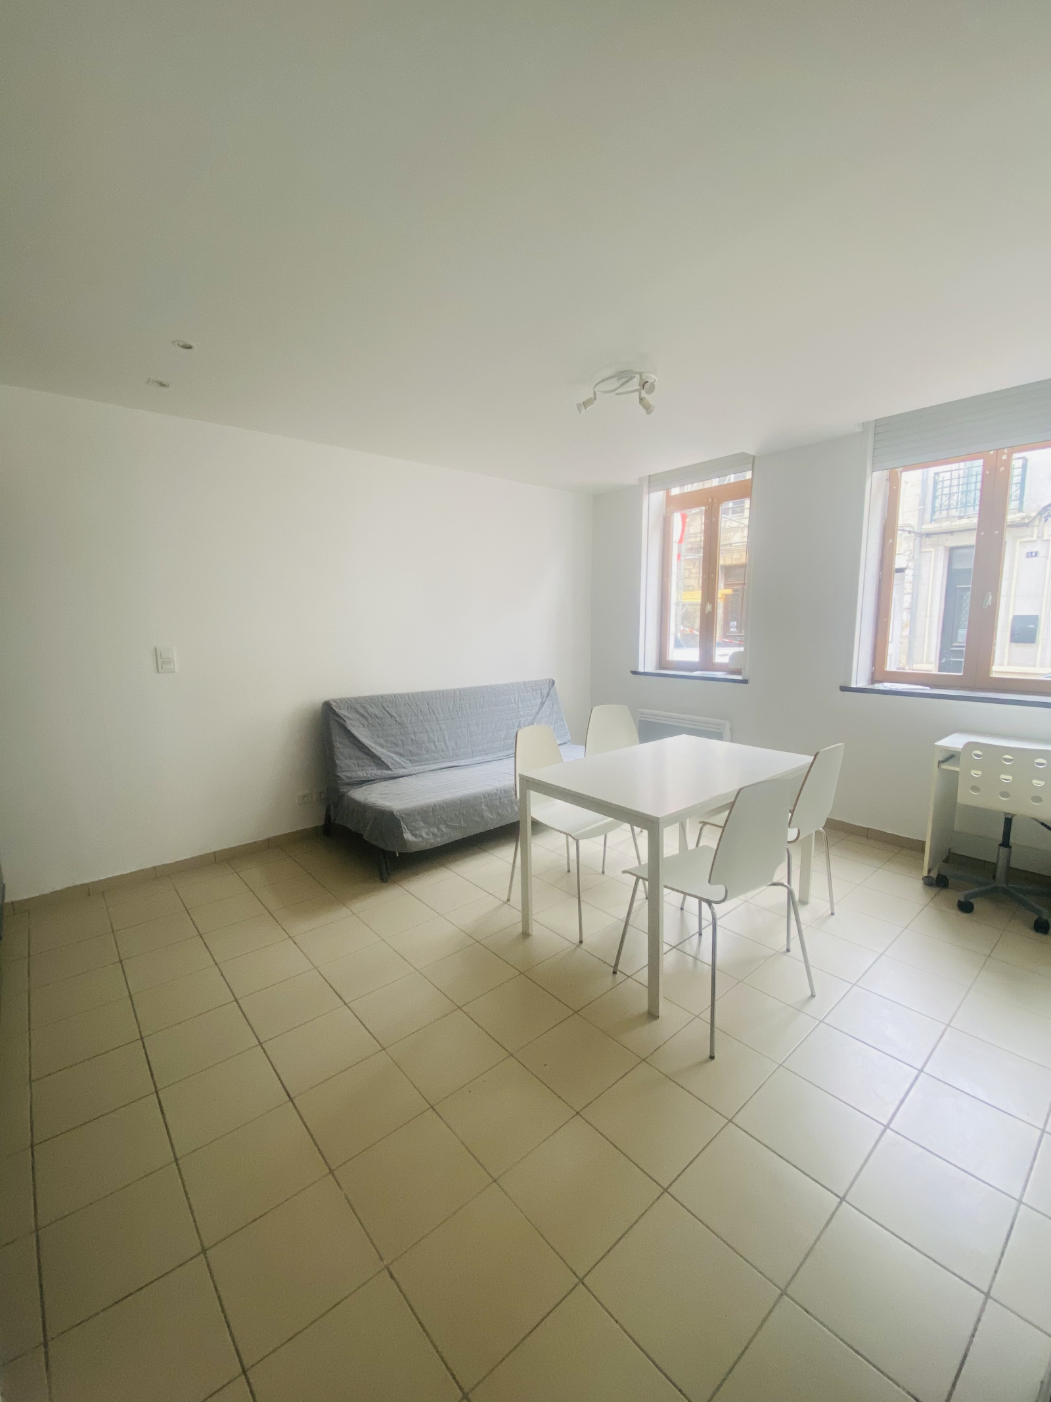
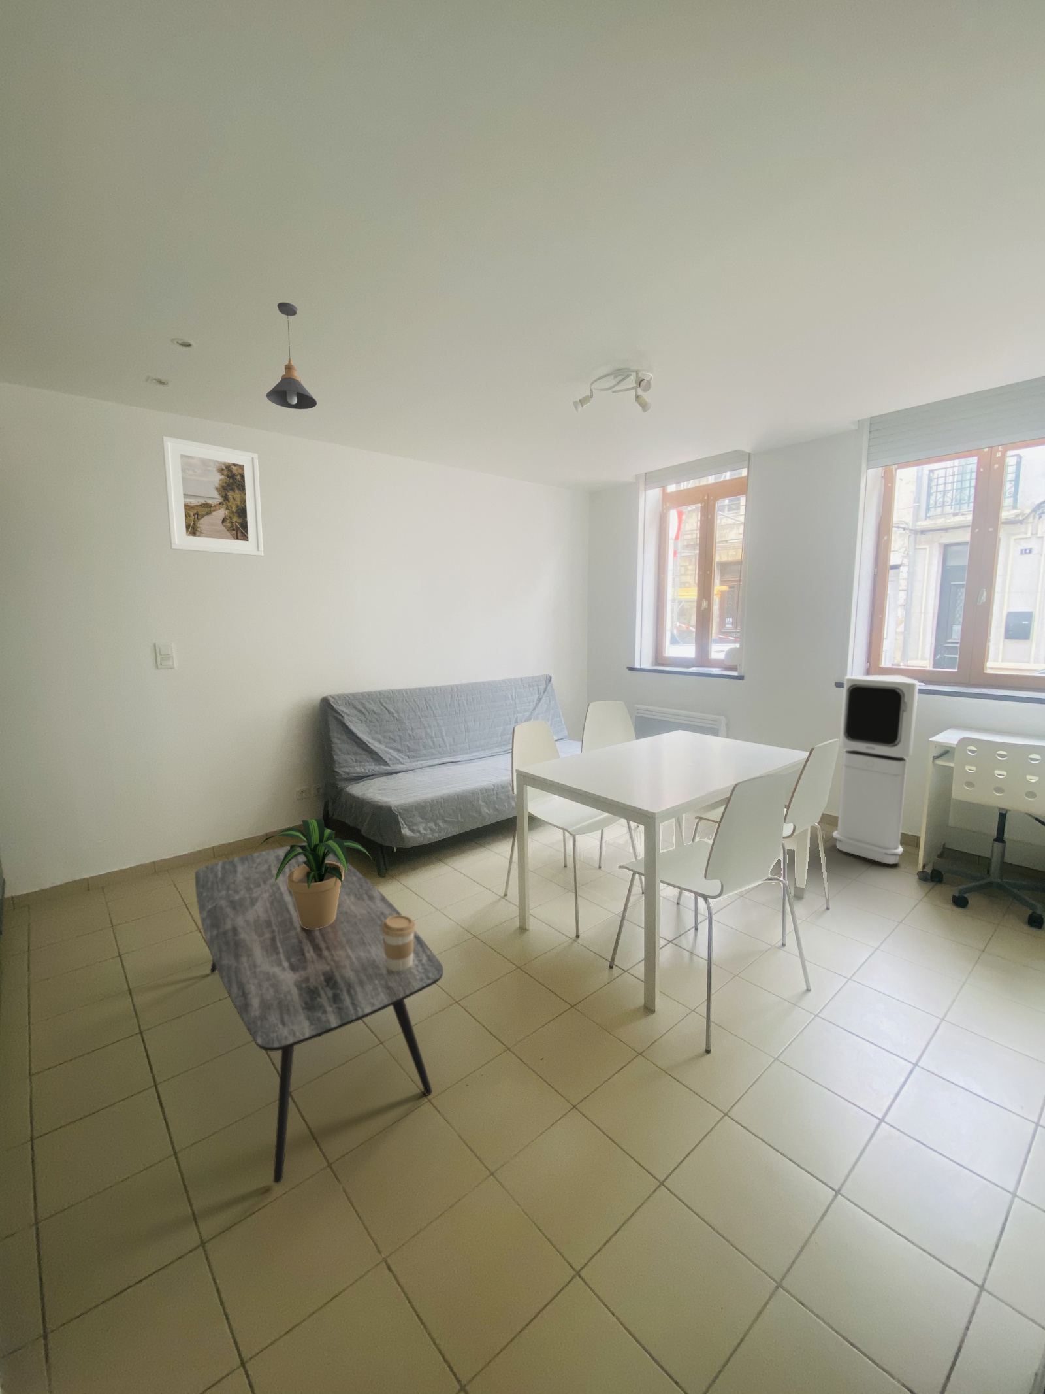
+ potted plant [254,817,373,928]
+ pendant light [266,302,317,410]
+ air purifier [832,674,920,865]
+ coffee cup [381,915,417,971]
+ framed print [161,435,263,557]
+ coffee table [194,843,445,1183]
